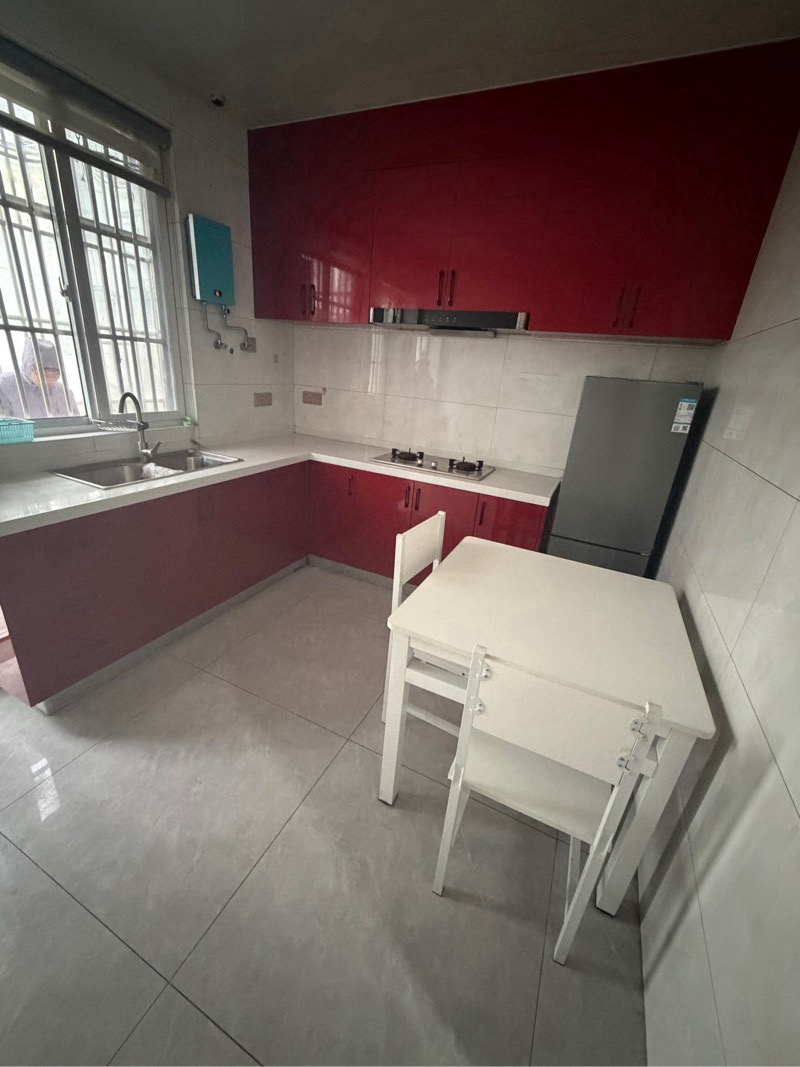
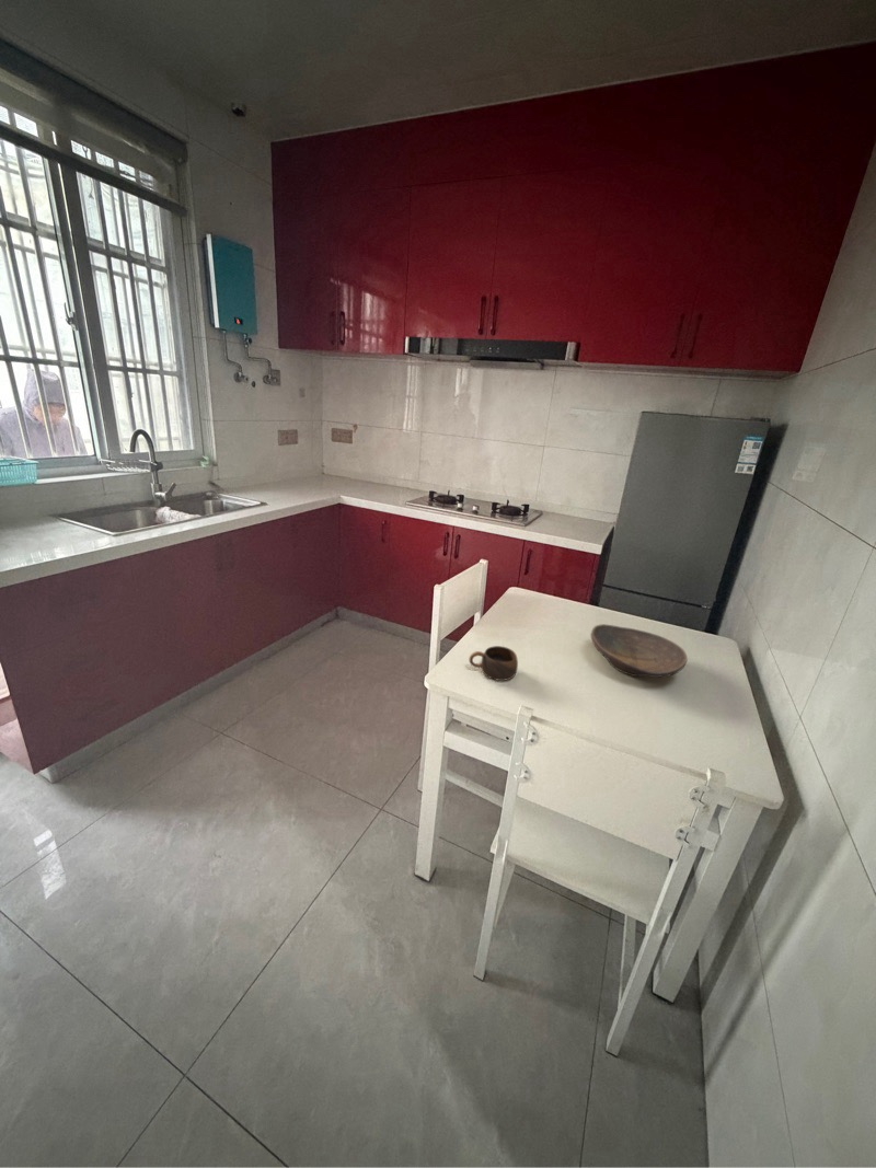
+ cup [469,645,519,682]
+ decorative bowl [590,623,689,679]
